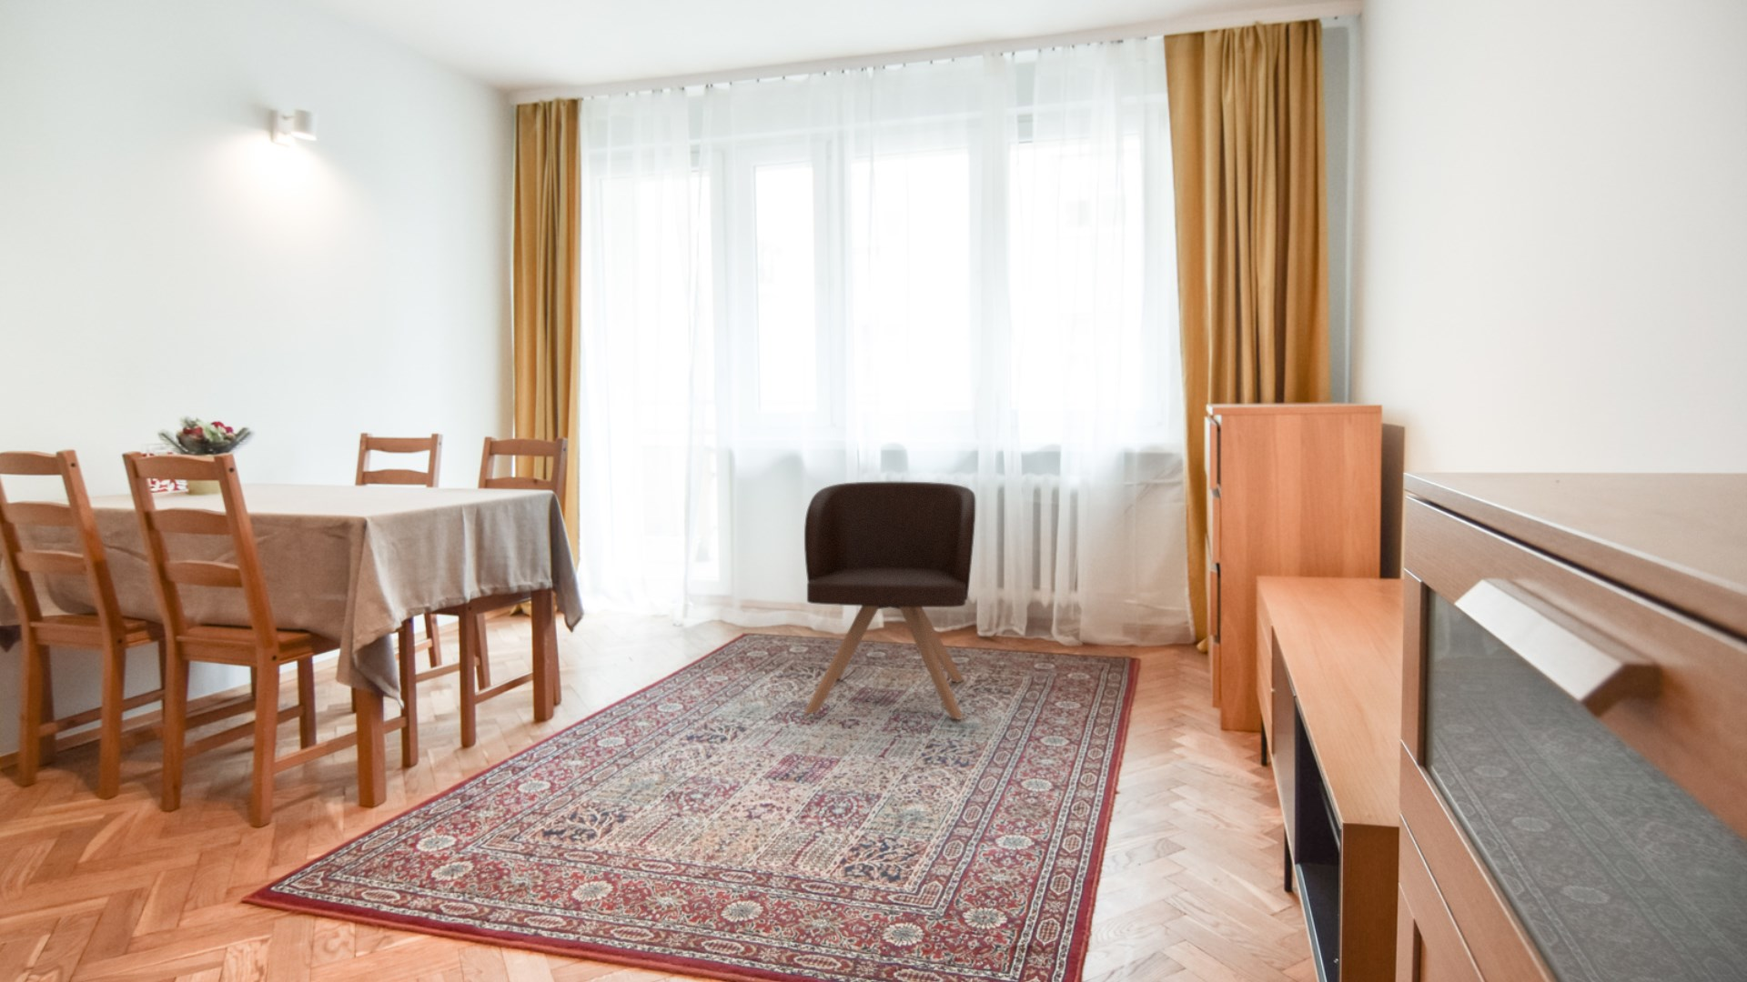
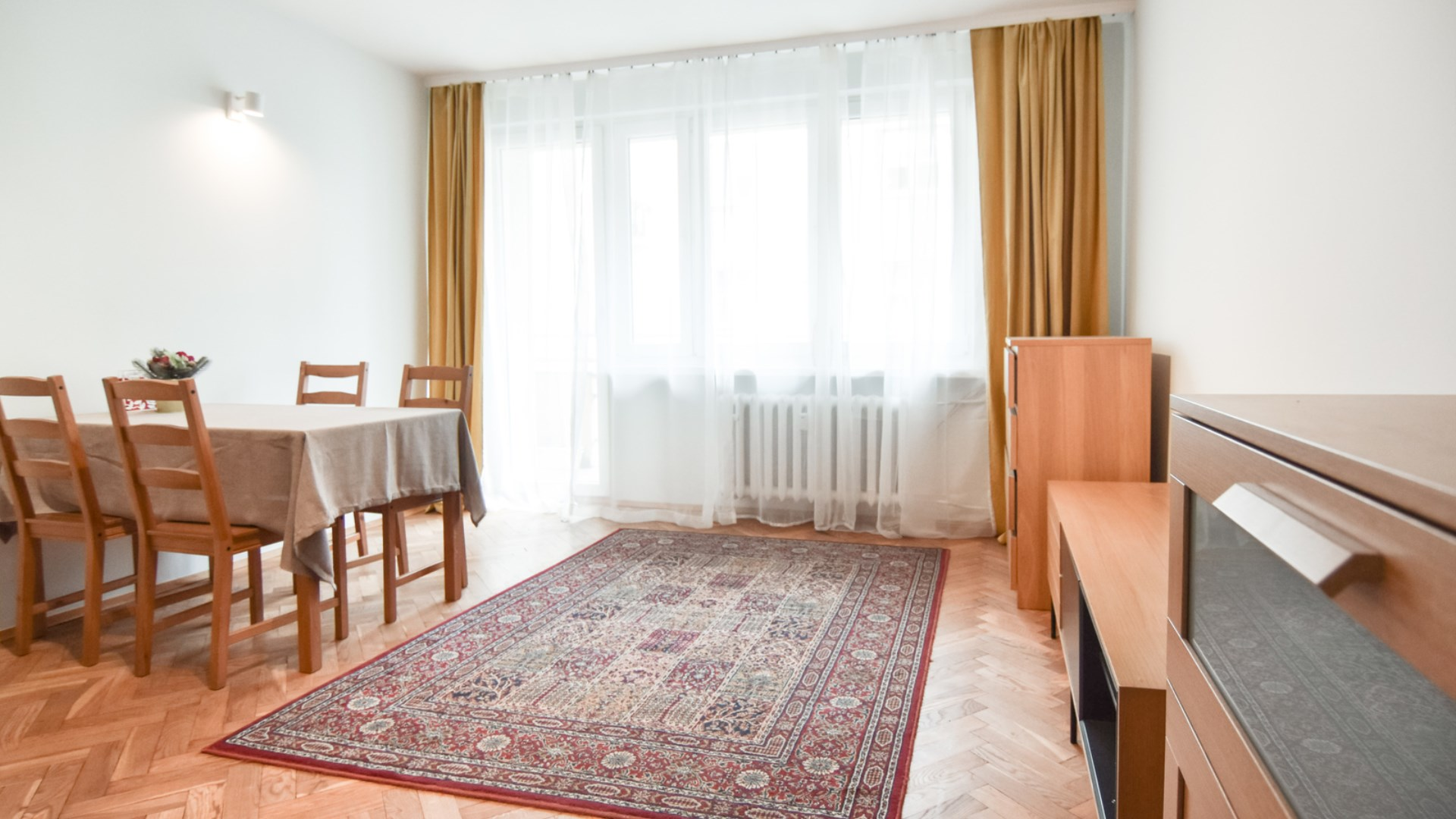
- armchair [804,481,977,721]
